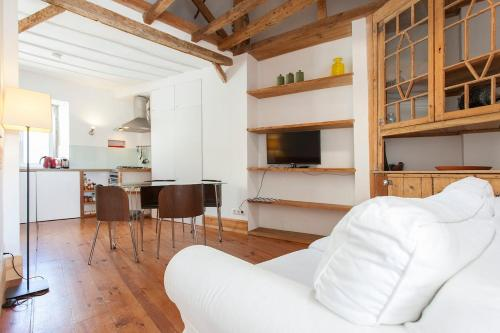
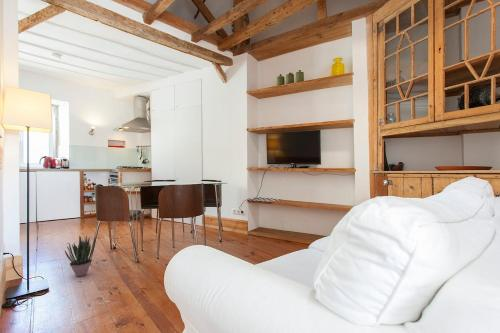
+ potted plant [64,234,97,278]
